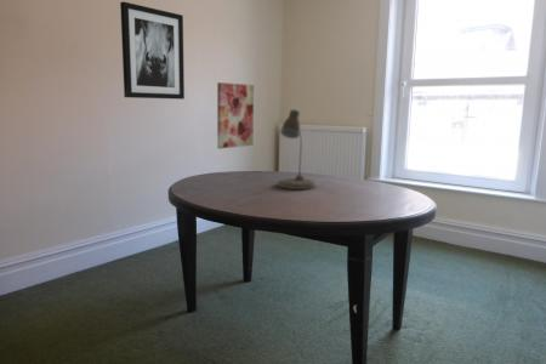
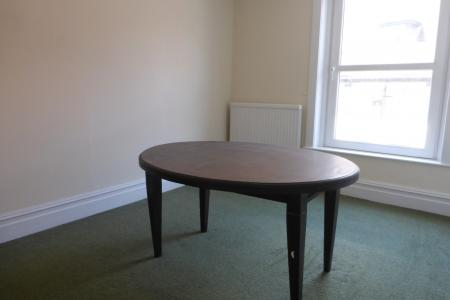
- desk lamp [277,108,317,190]
- wall art [216,81,255,149]
- wall art [119,0,186,101]
